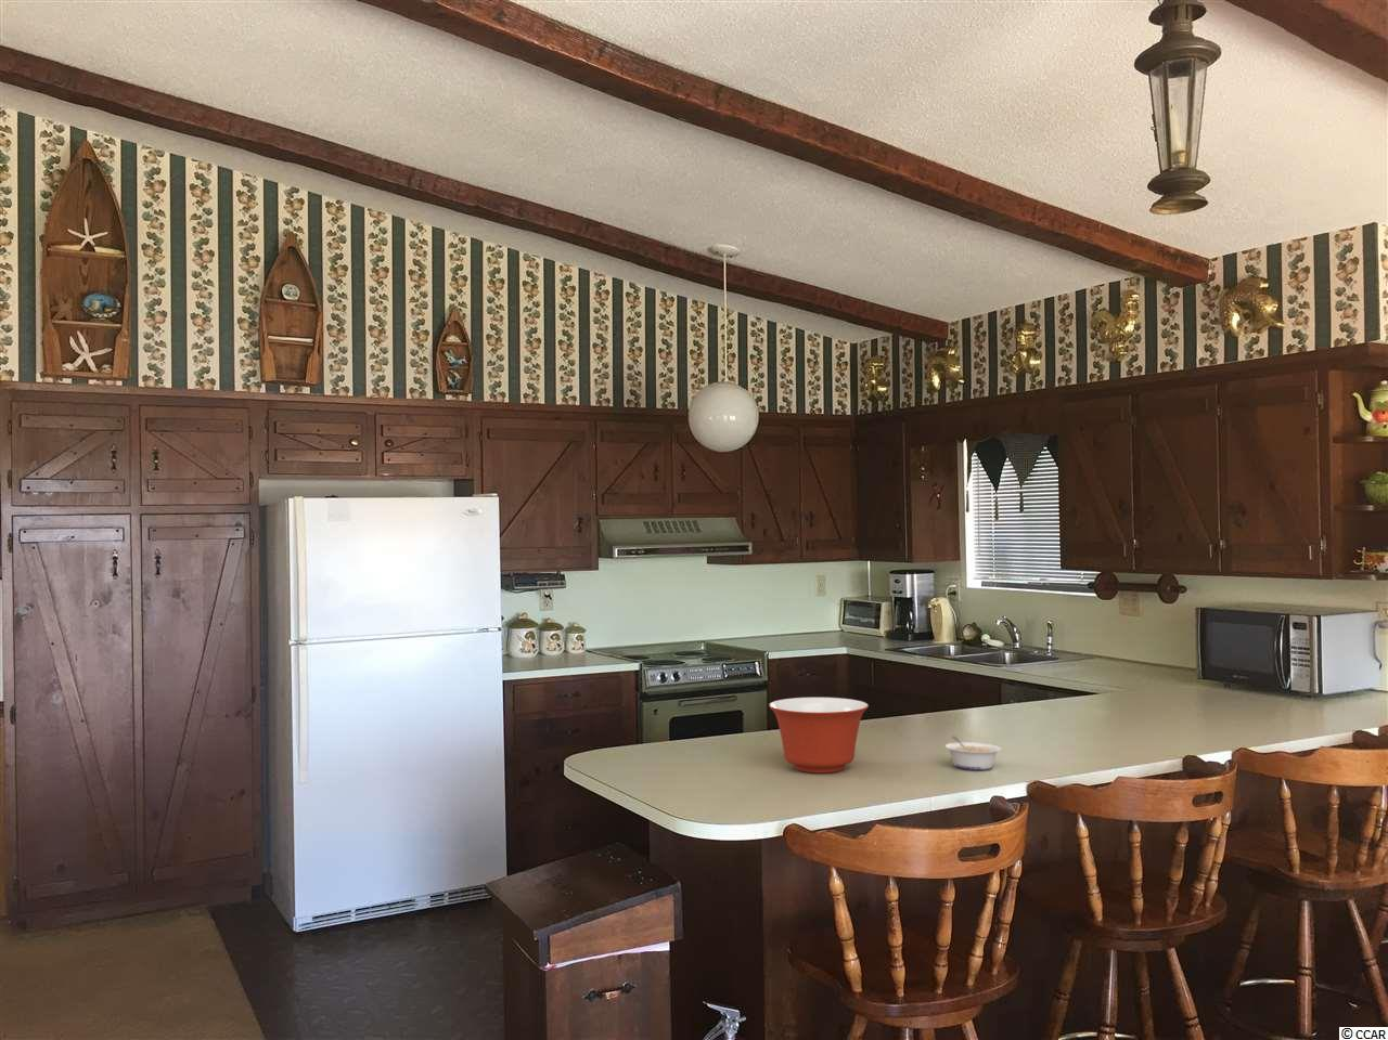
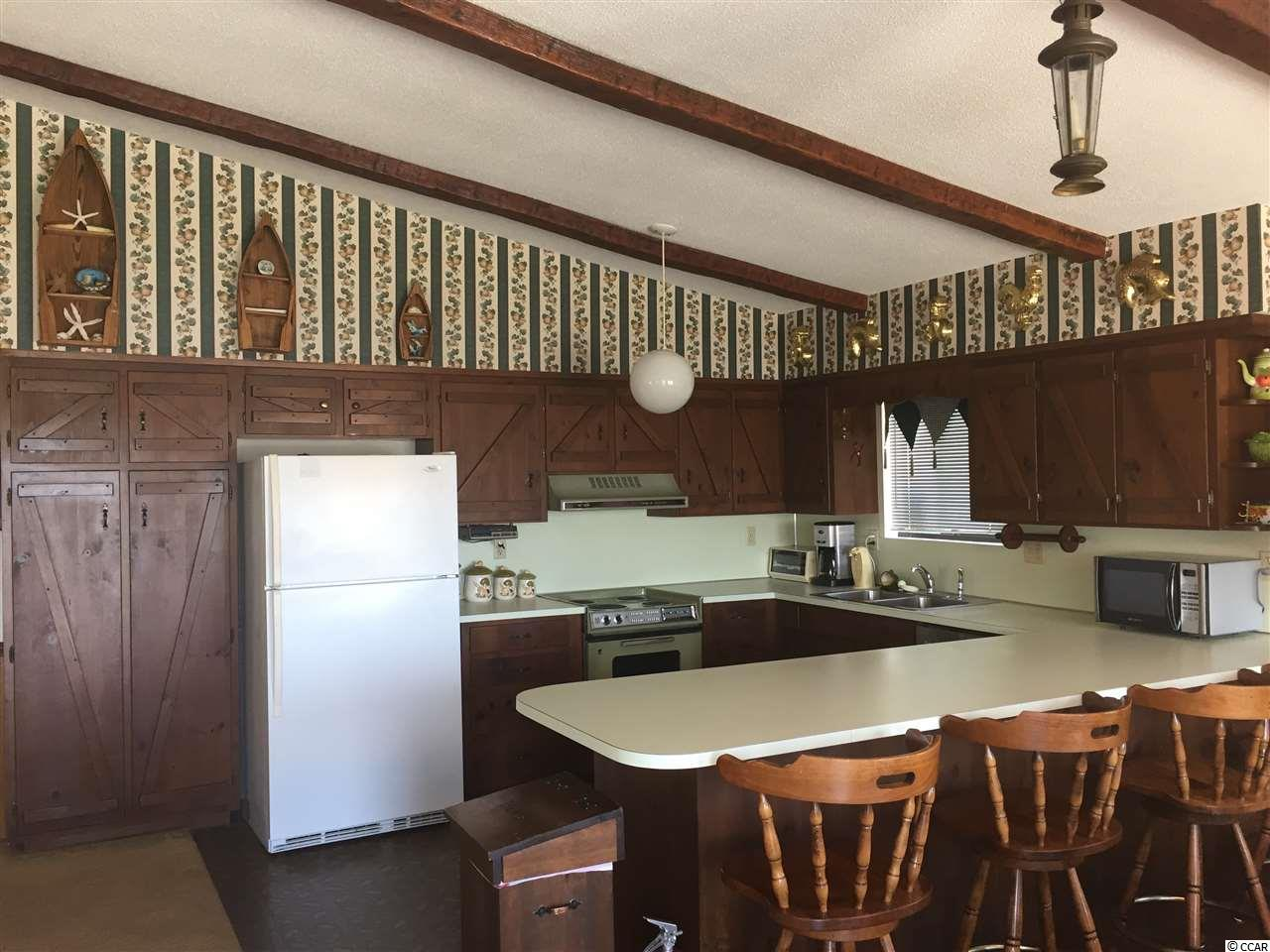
- legume [944,735,1002,771]
- mixing bowl [767,697,870,773]
